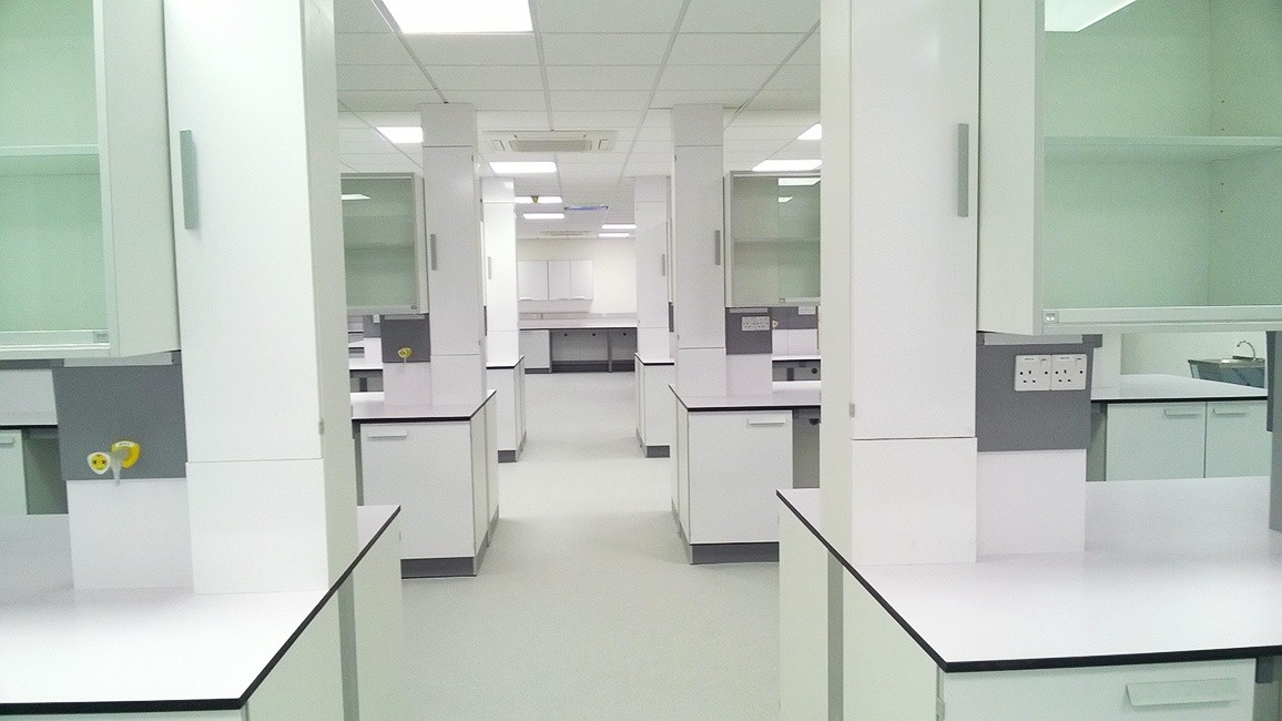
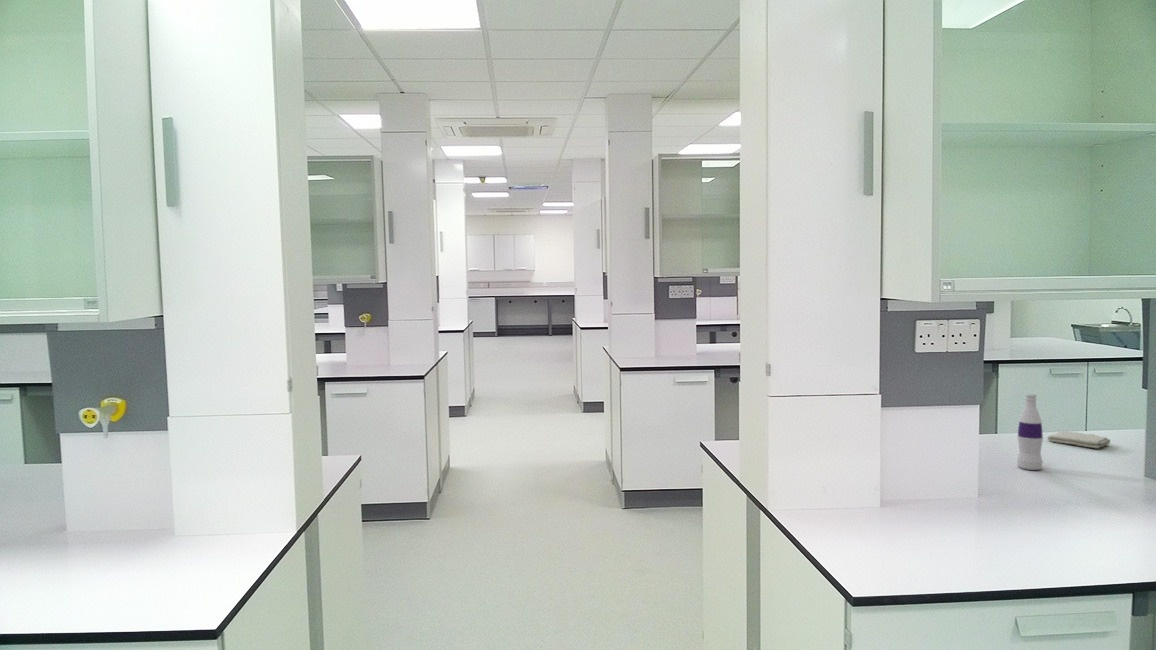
+ washcloth [1046,430,1111,449]
+ bottle [1016,392,1044,471]
